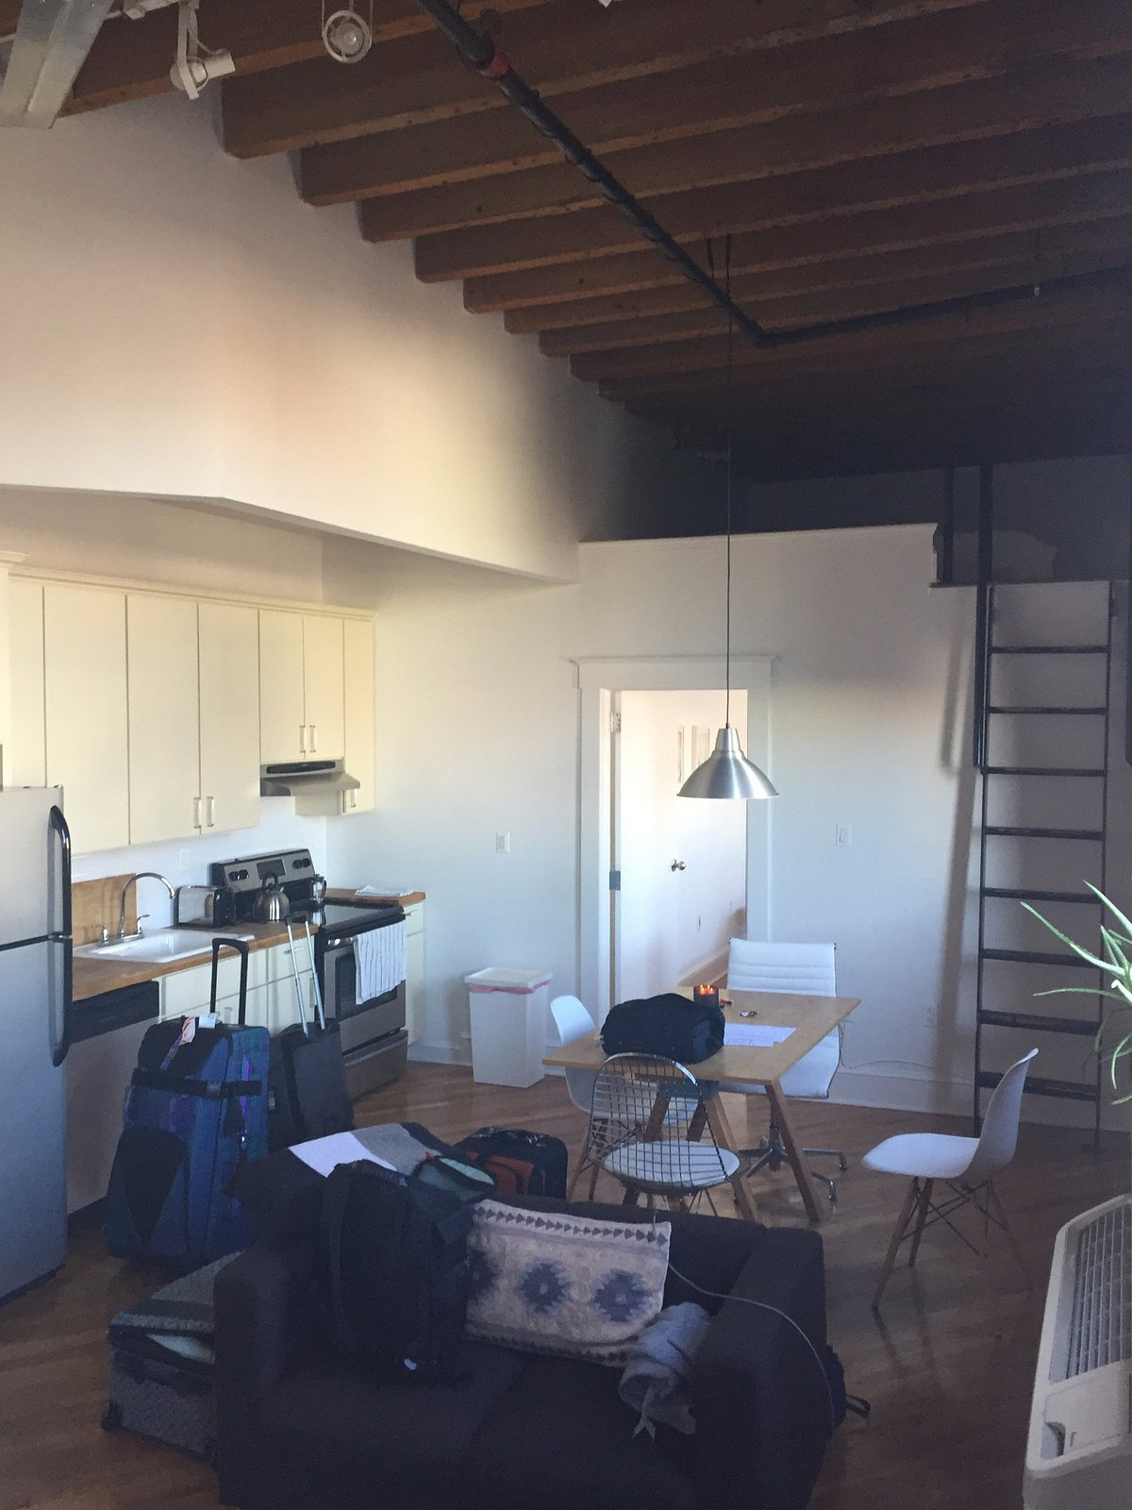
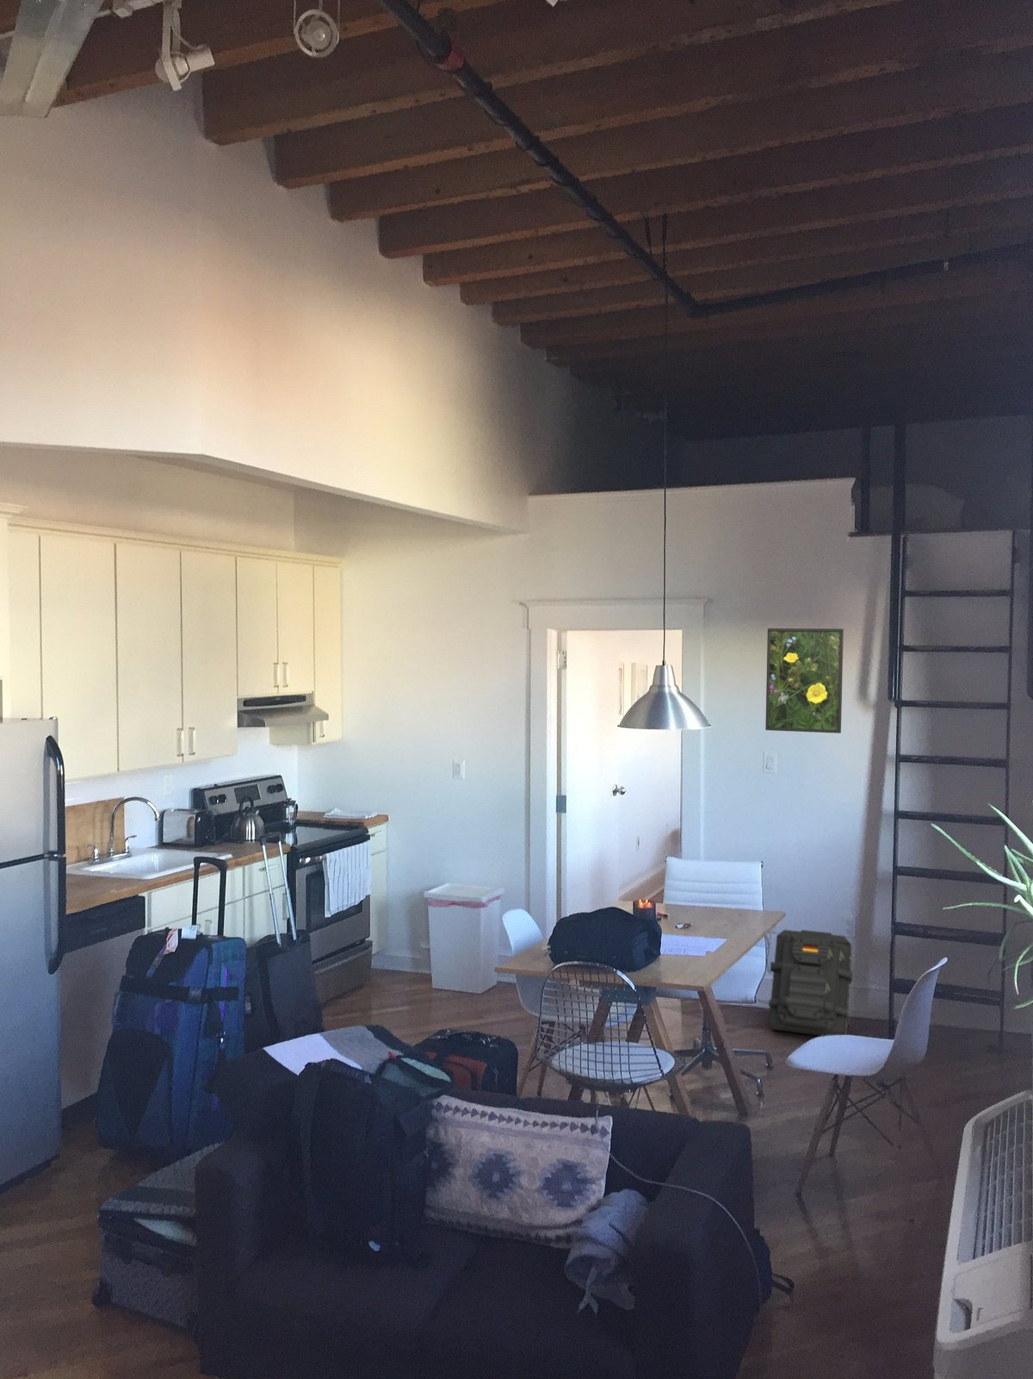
+ backpack [768,929,856,1037]
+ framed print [764,628,844,734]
